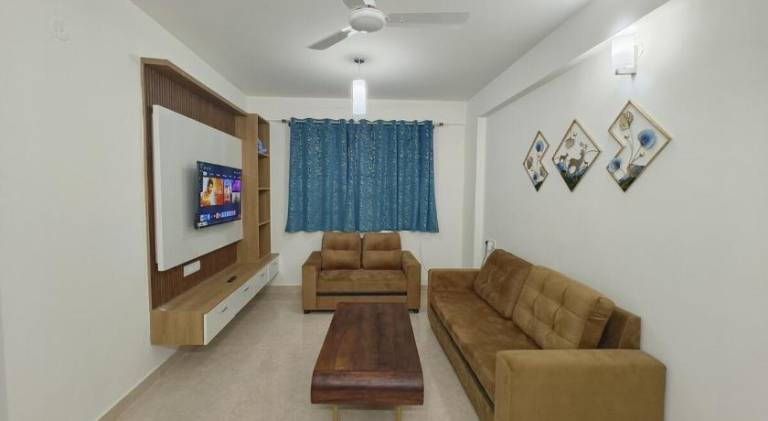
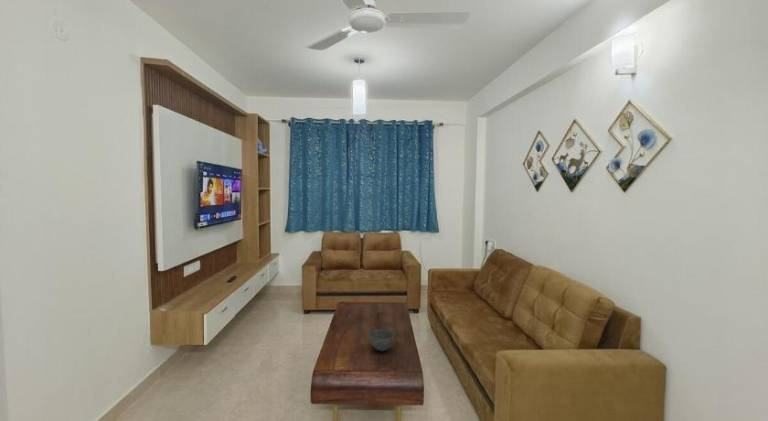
+ bowl [368,328,396,352]
